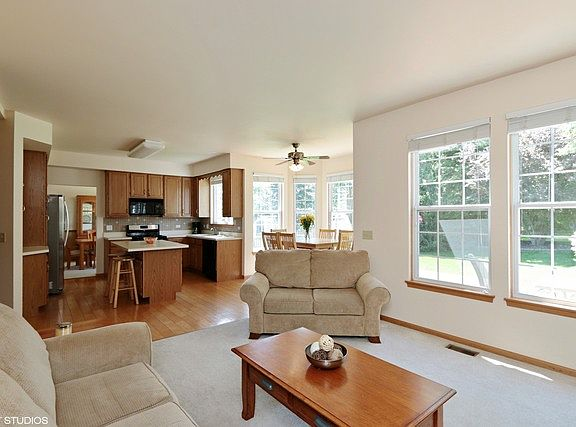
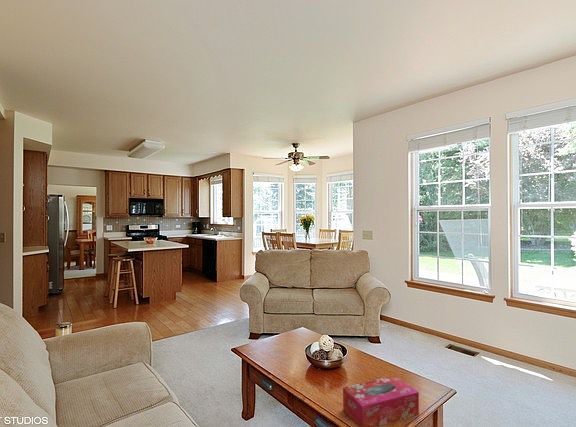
+ tissue box [342,375,420,427]
